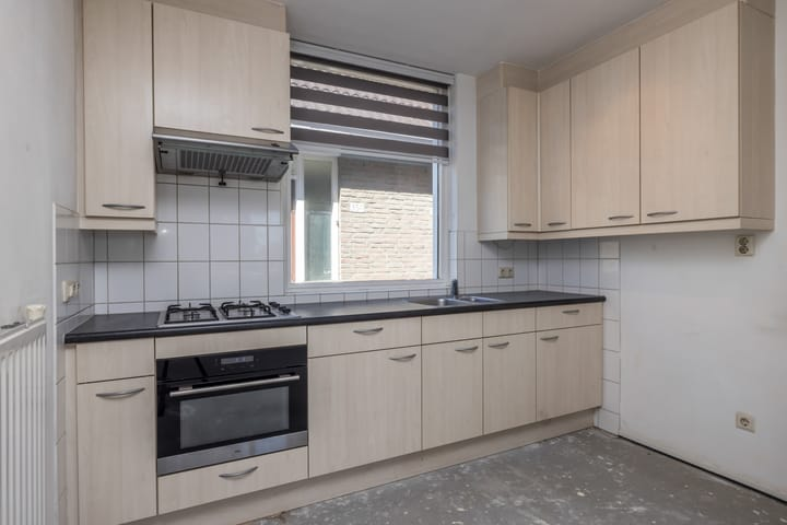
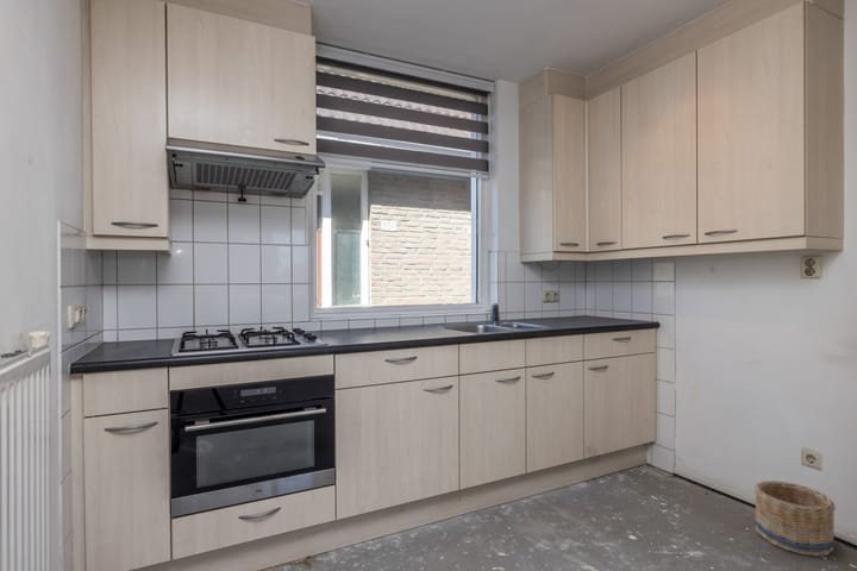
+ basket [753,479,837,558]
